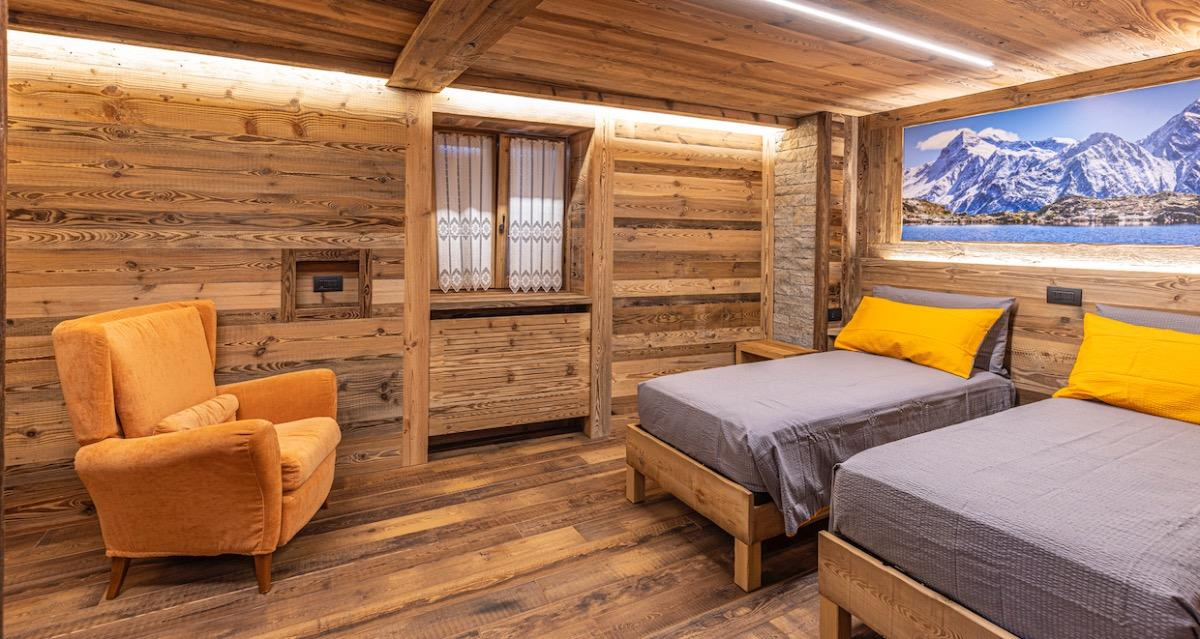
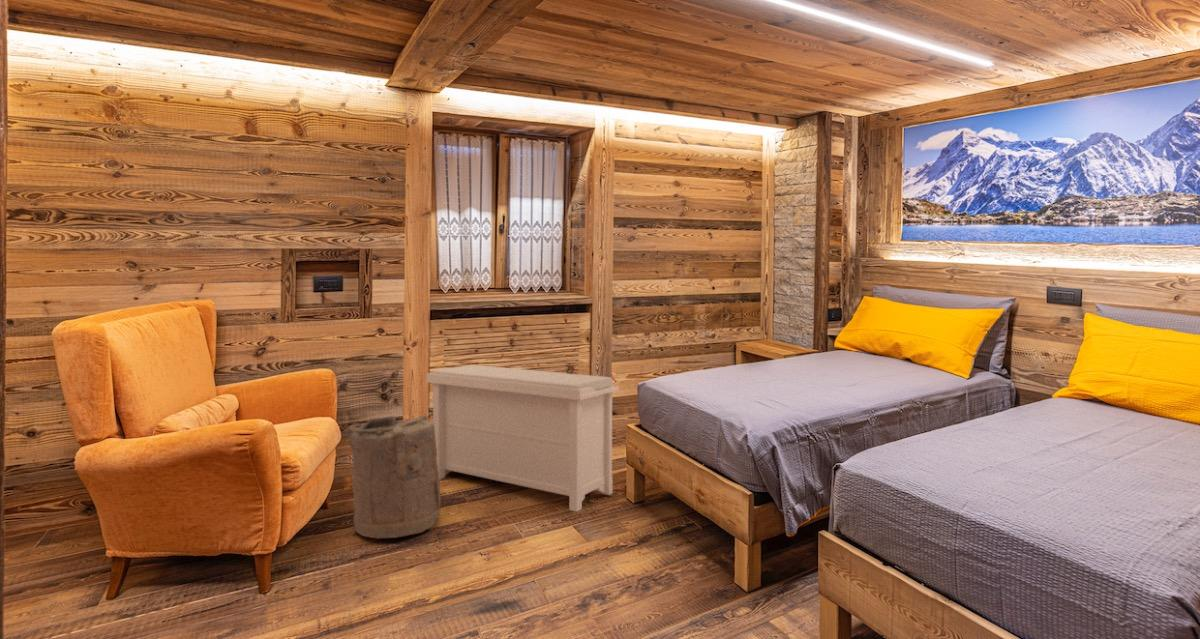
+ laundry hamper [345,415,442,540]
+ bench [425,364,620,513]
